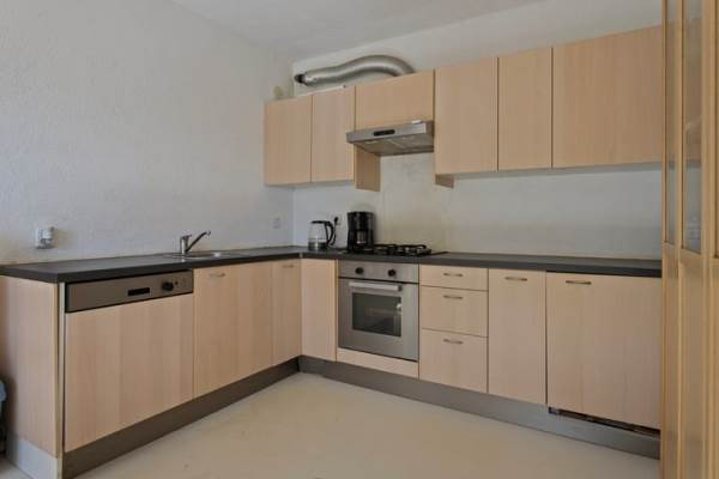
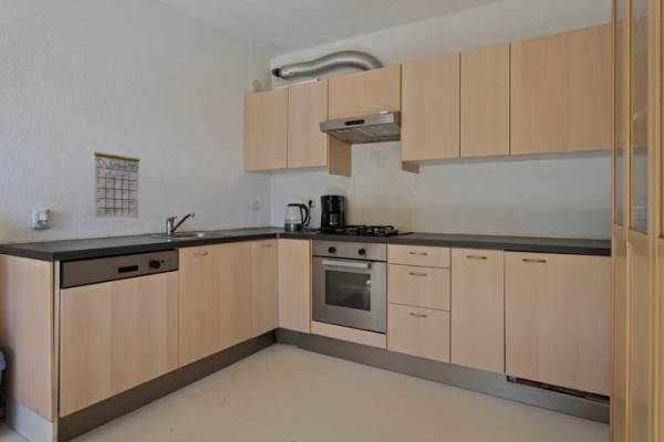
+ calendar [93,144,141,219]
